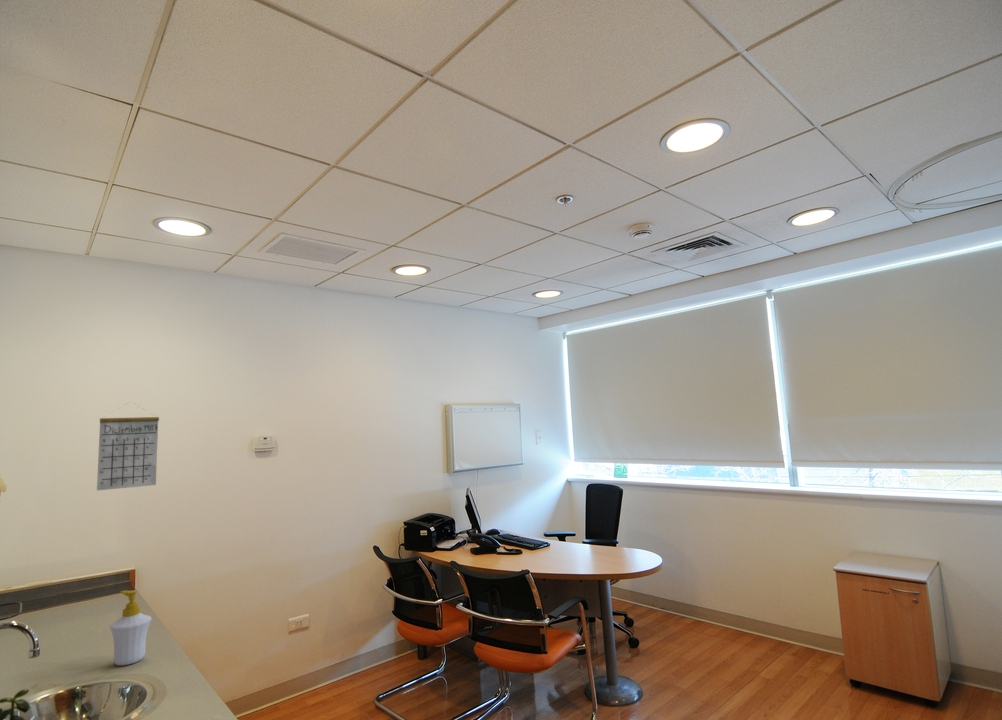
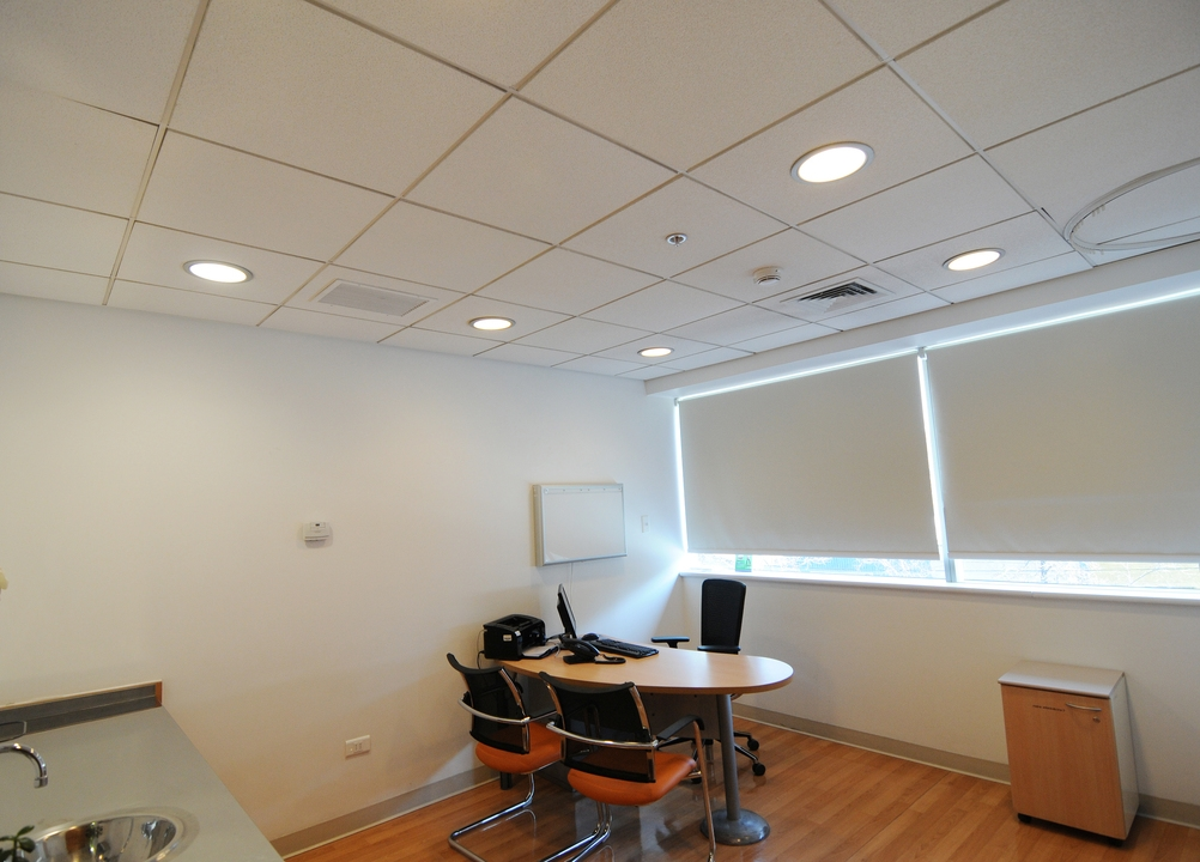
- soap bottle [109,590,153,667]
- calendar [96,402,160,492]
